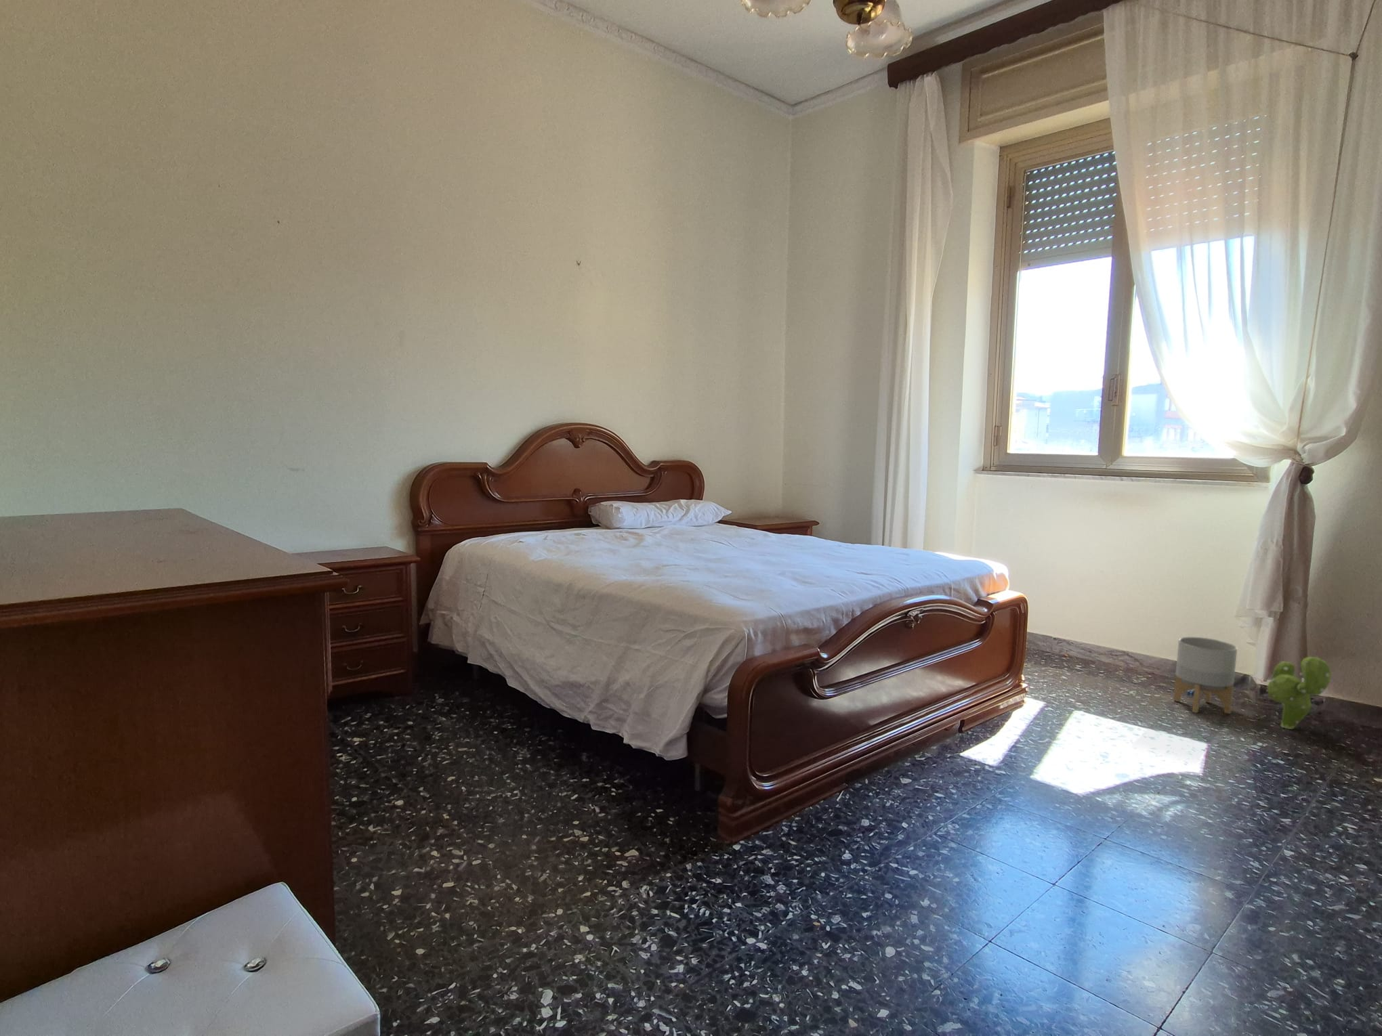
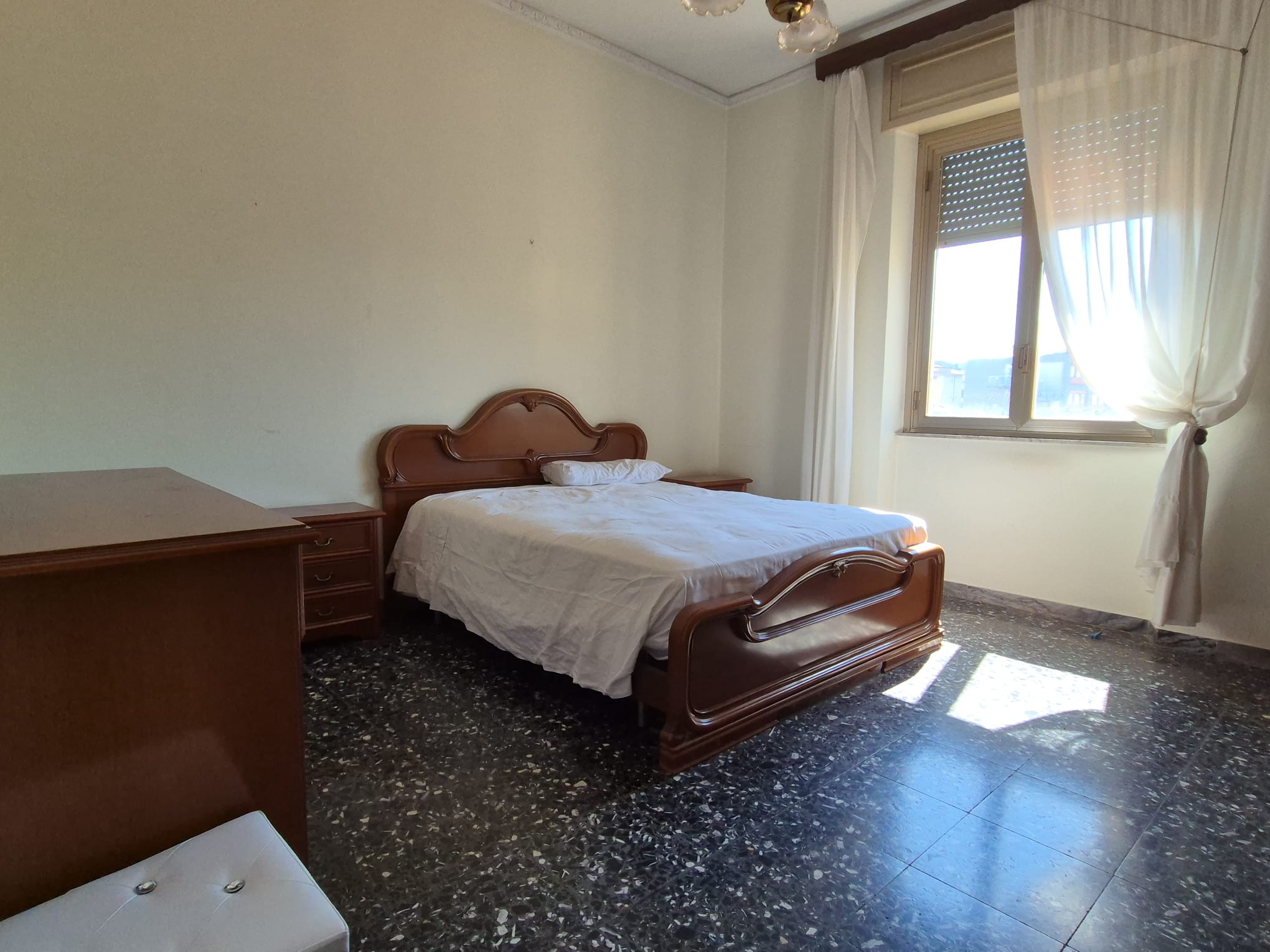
- decorative plant [1266,655,1332,730]
- planter [1173,637,1237,715]
